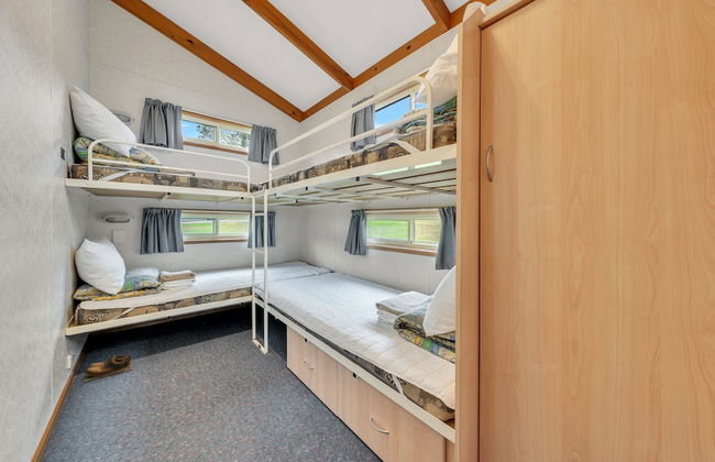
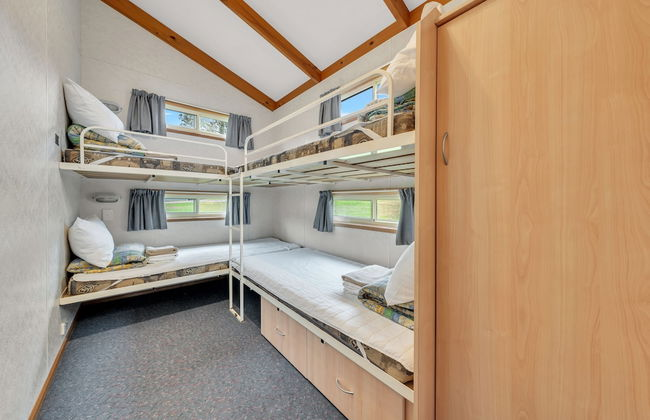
- shoes [82,352,134,383]
